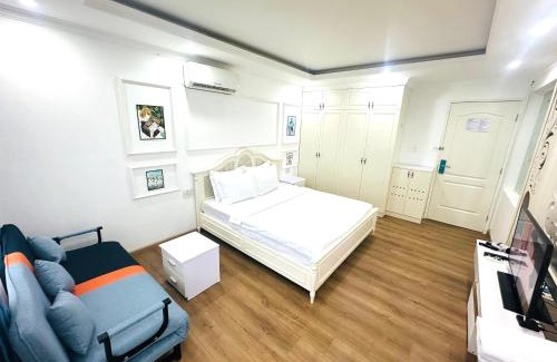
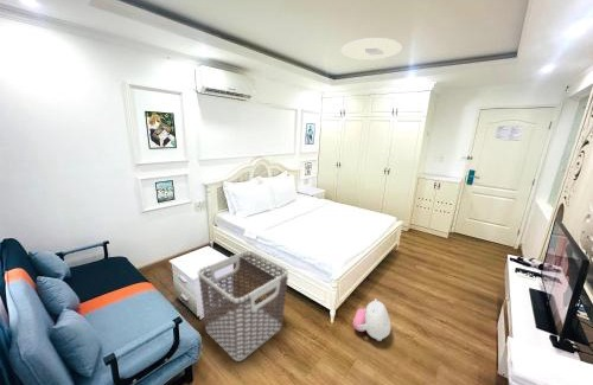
+ clothes hamper [197,249,289,362]
+ ceiling light [340,37,403,62]
+ plush toy [352,297,391,342]
